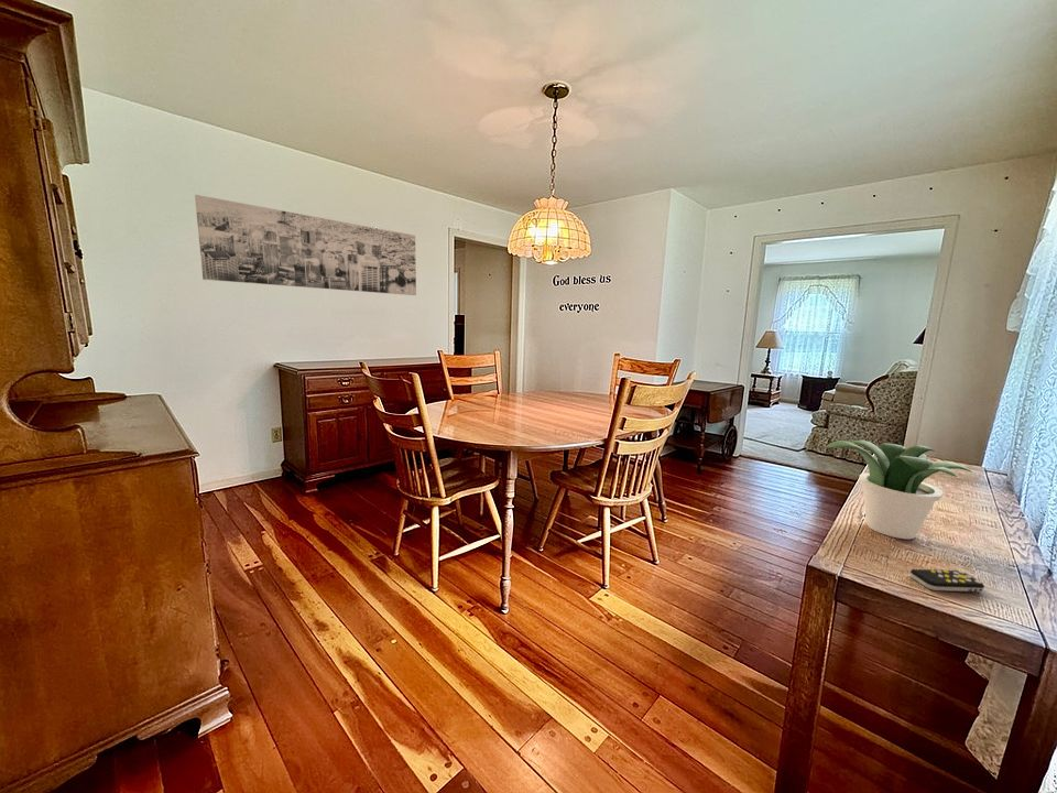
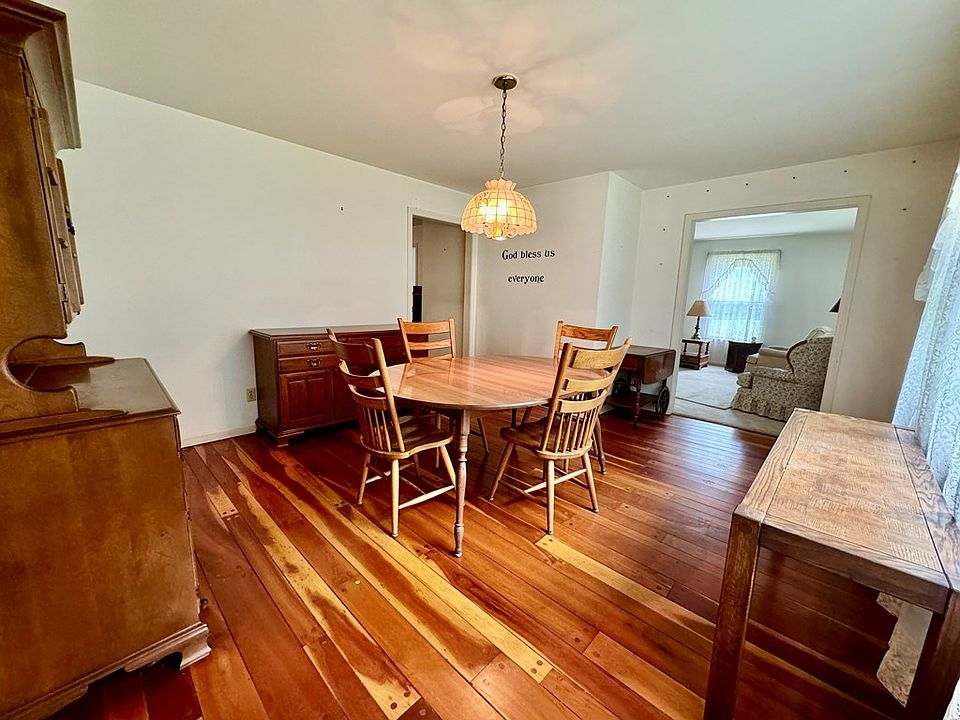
- potted plant [825,439,974,540]
- remote control [908,568,985,593]
- wall art [194,194,417,296]
